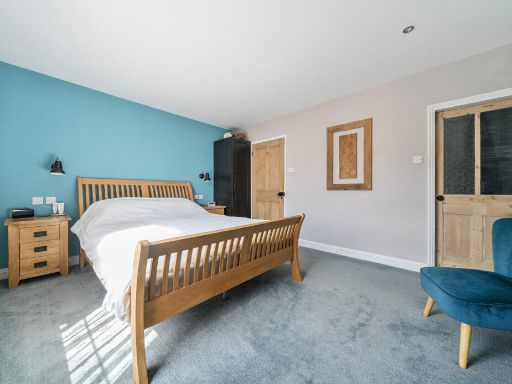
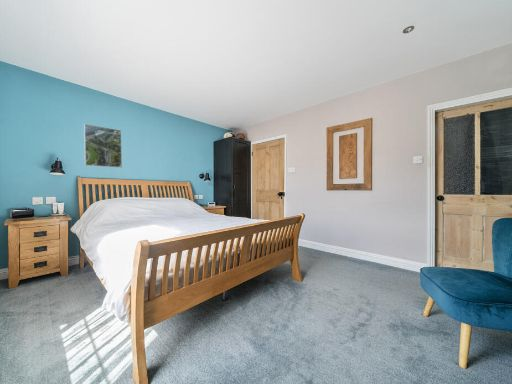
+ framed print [83,123,123,169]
